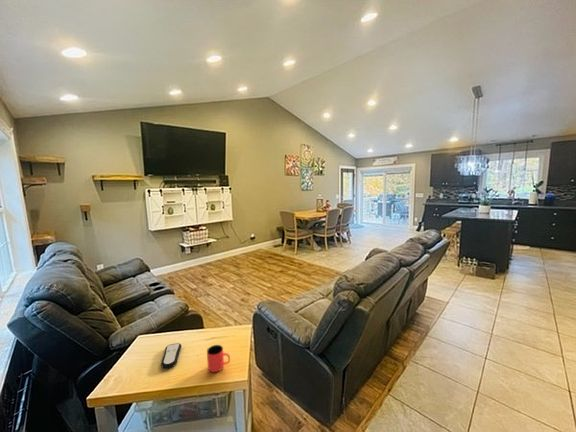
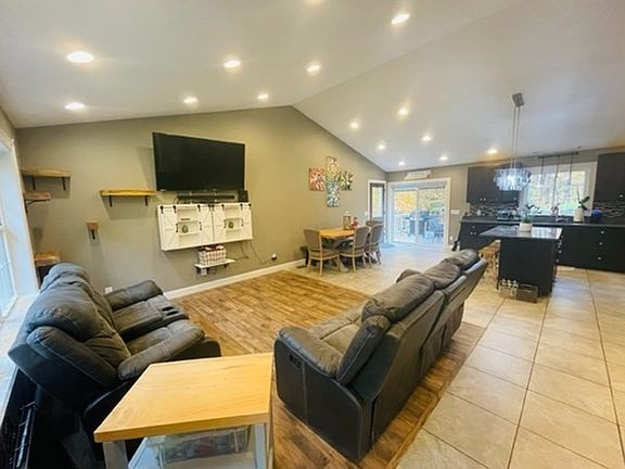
- remote control [160,342,182,369]
- cup [206,344,231,373]
